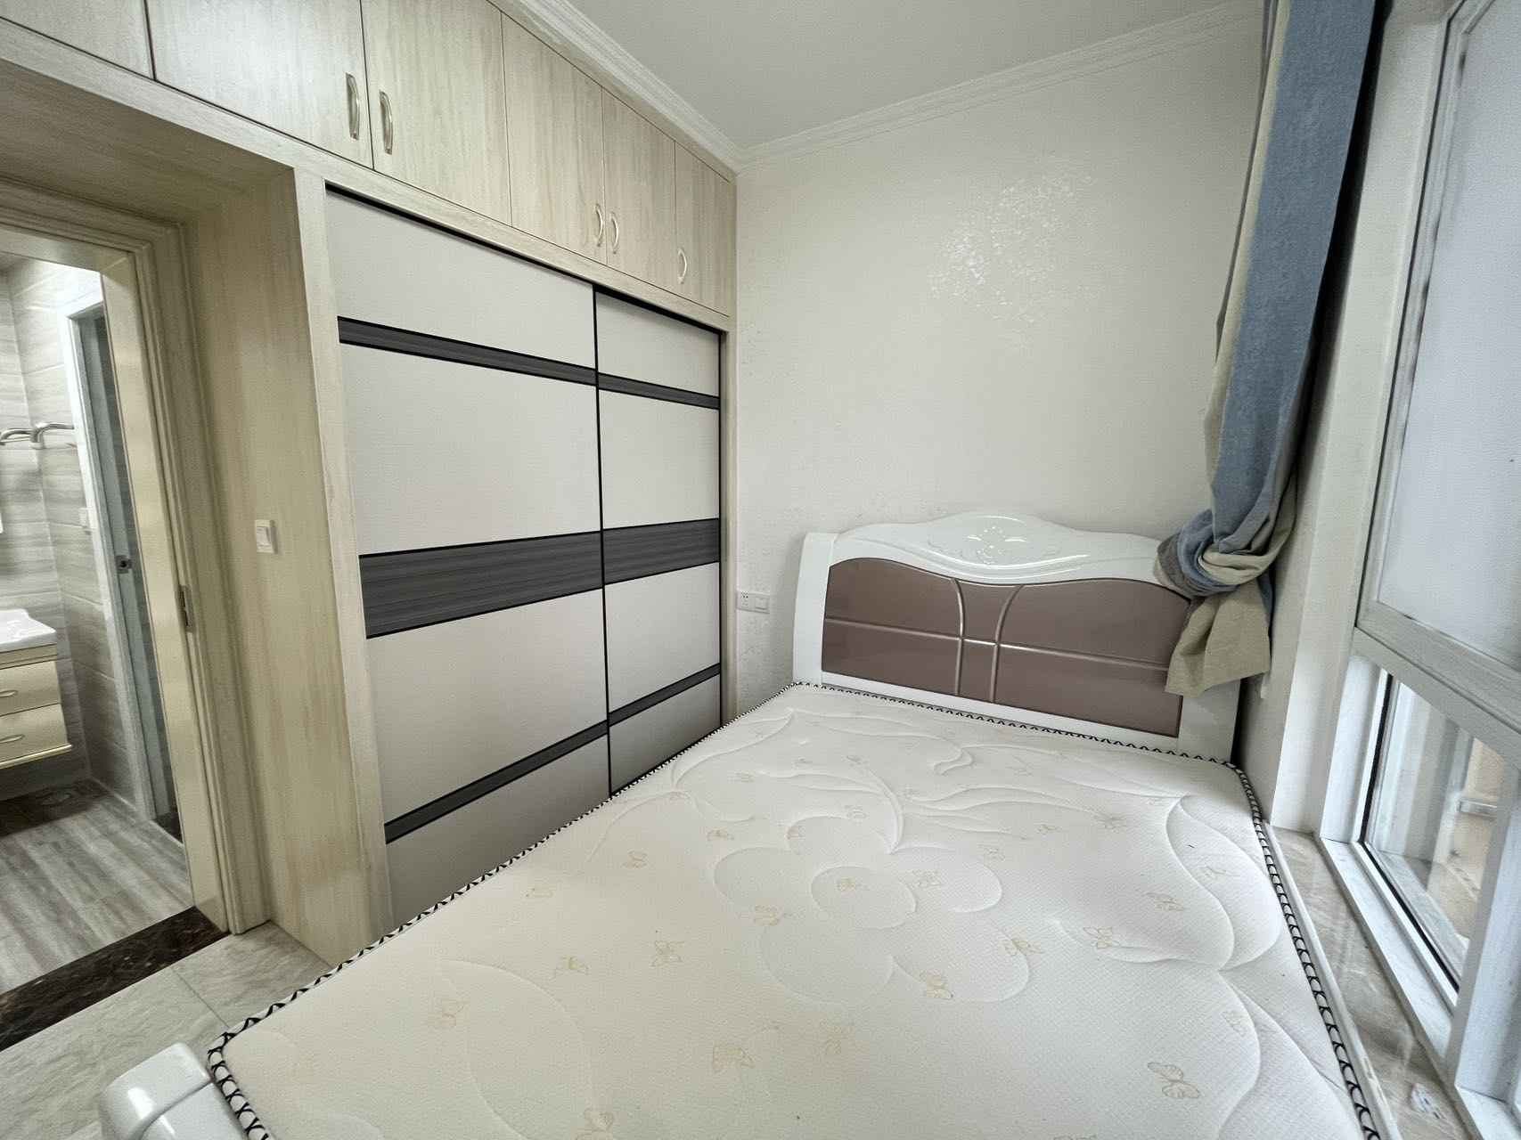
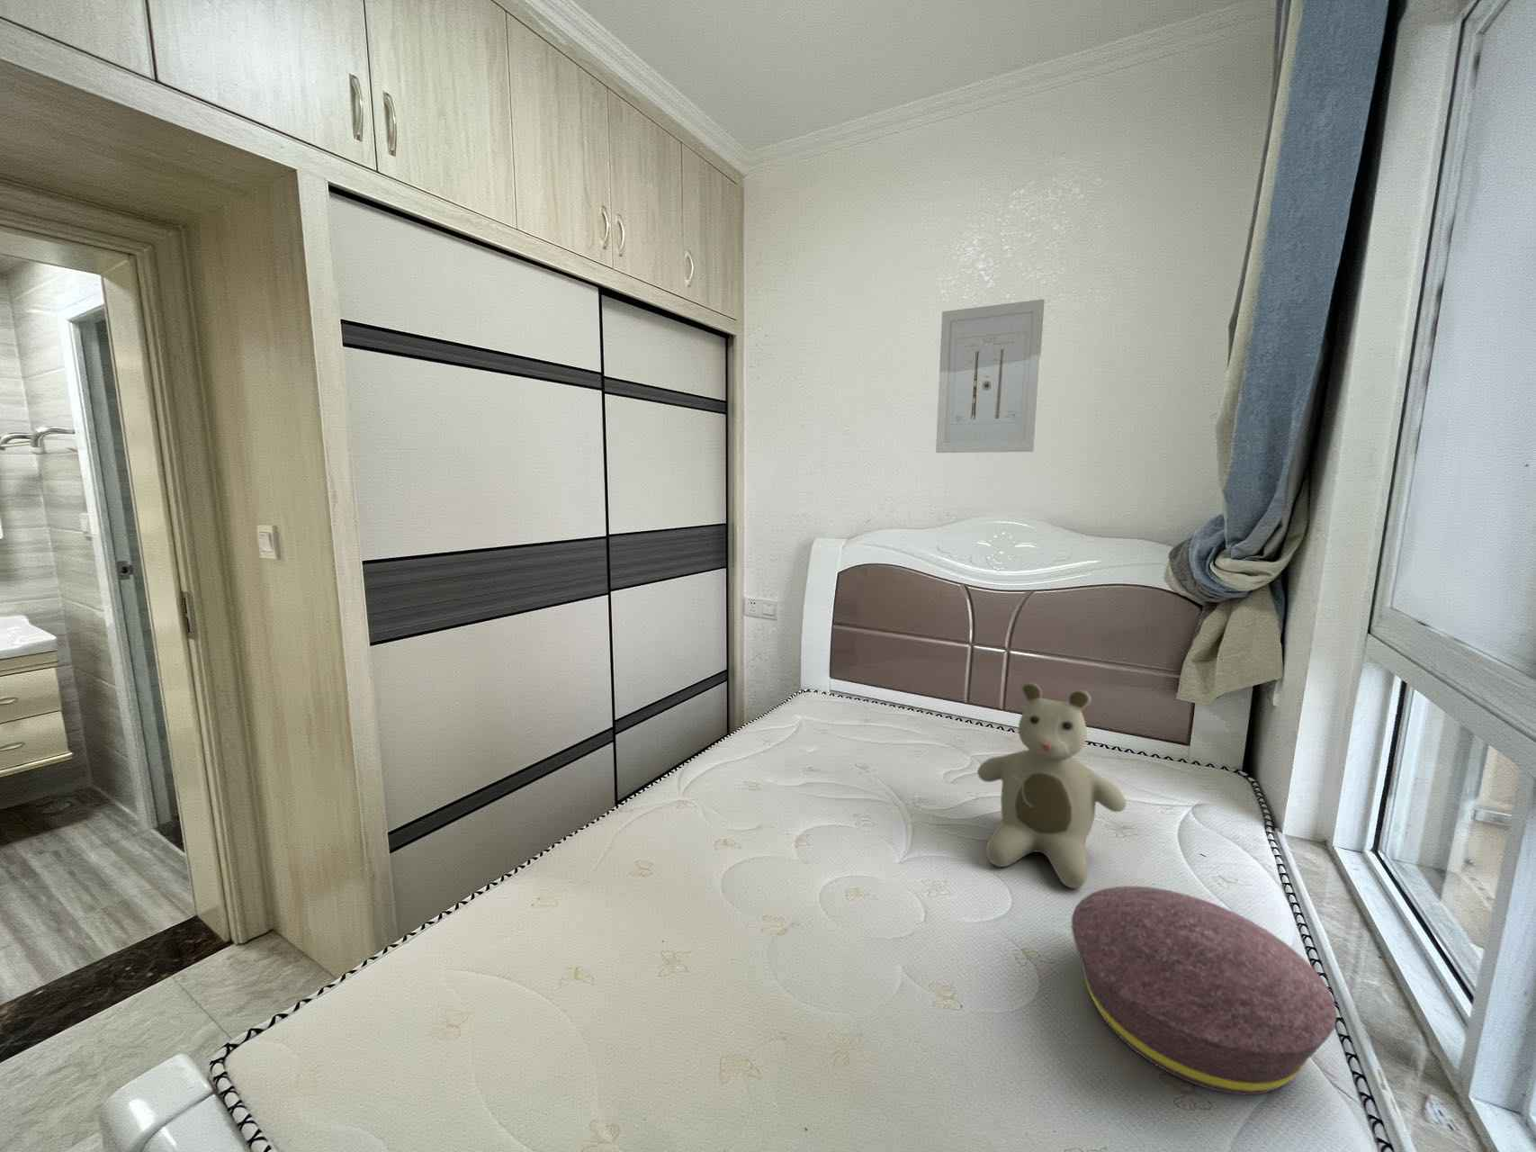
+ wall art [935,298,1046,454]
+ cushion [1070,886,1338,1096]
+ teddy bear [976,681,1127,889]
